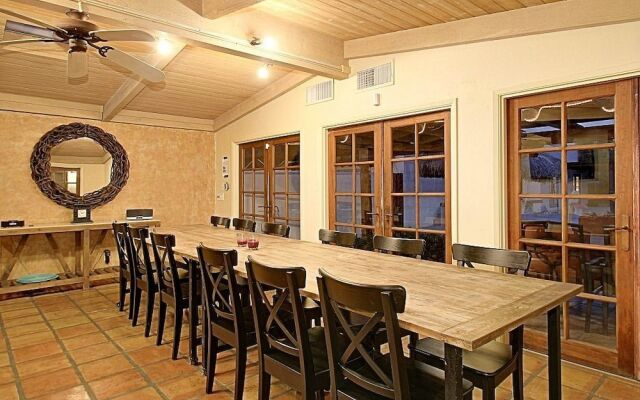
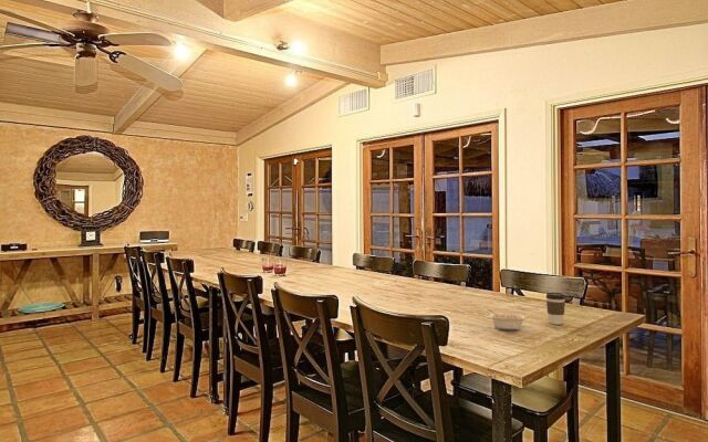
+ legume [487,308,528,332]
+ coffee cup [544,292,566,326]
